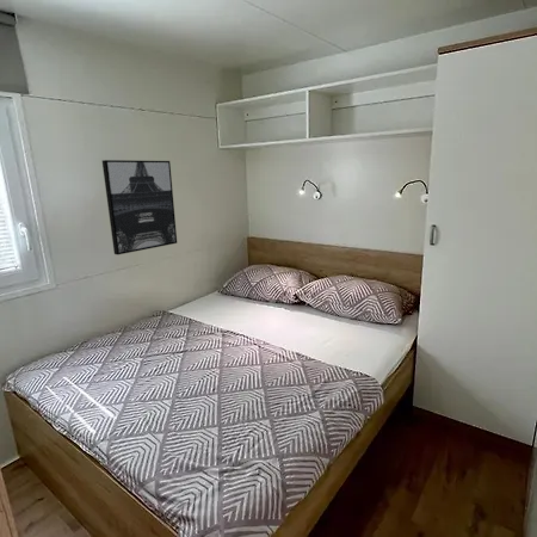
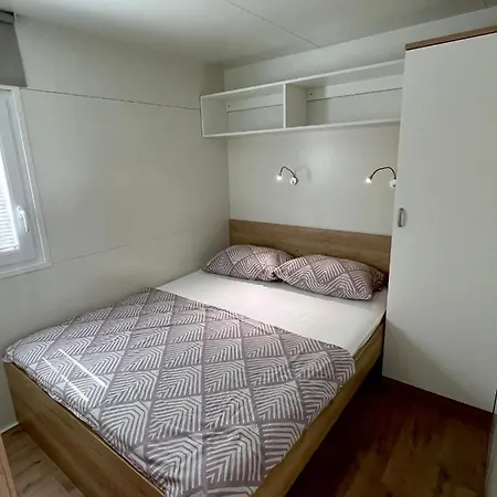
- wall art [101,159,178,255]
